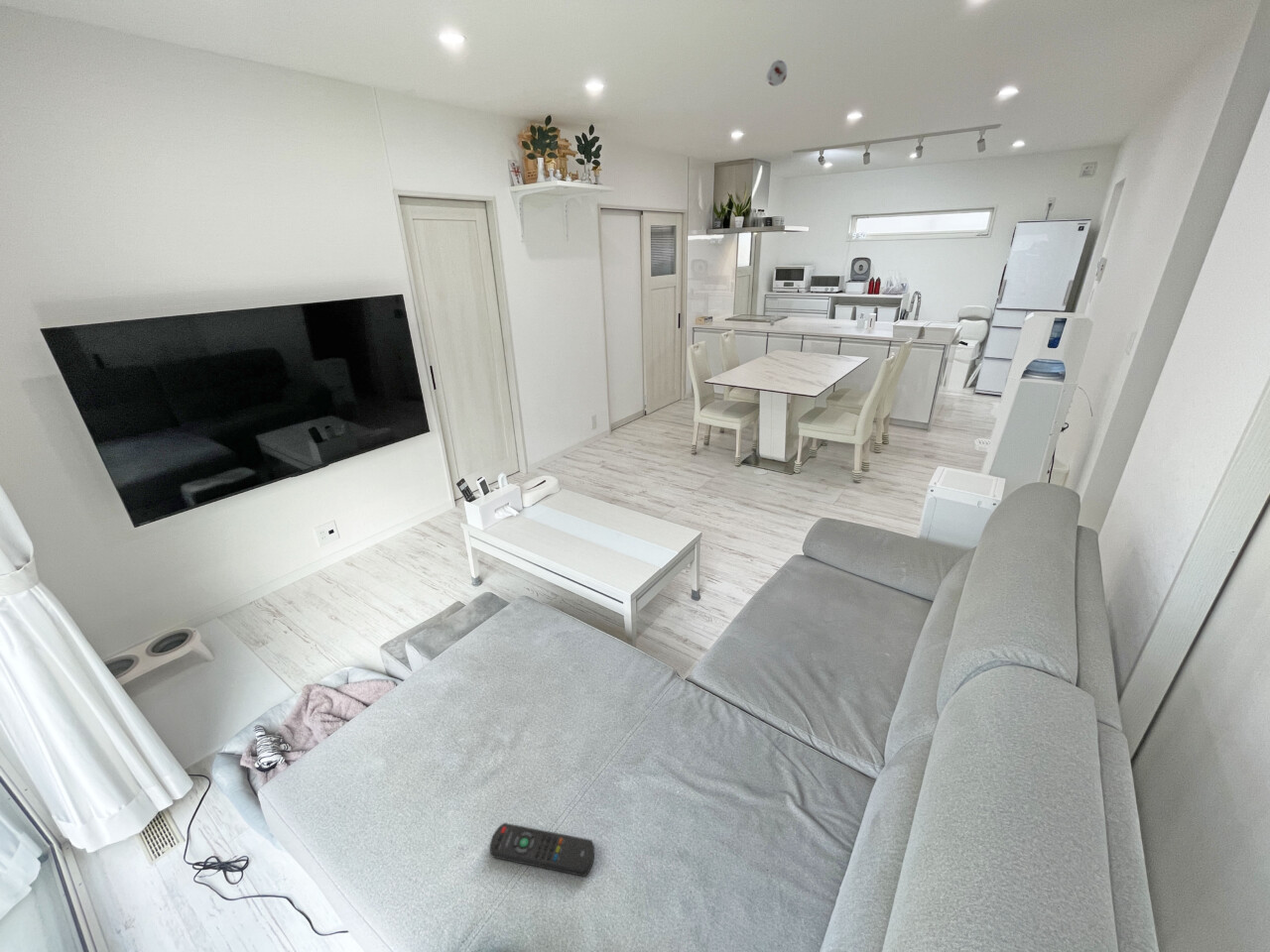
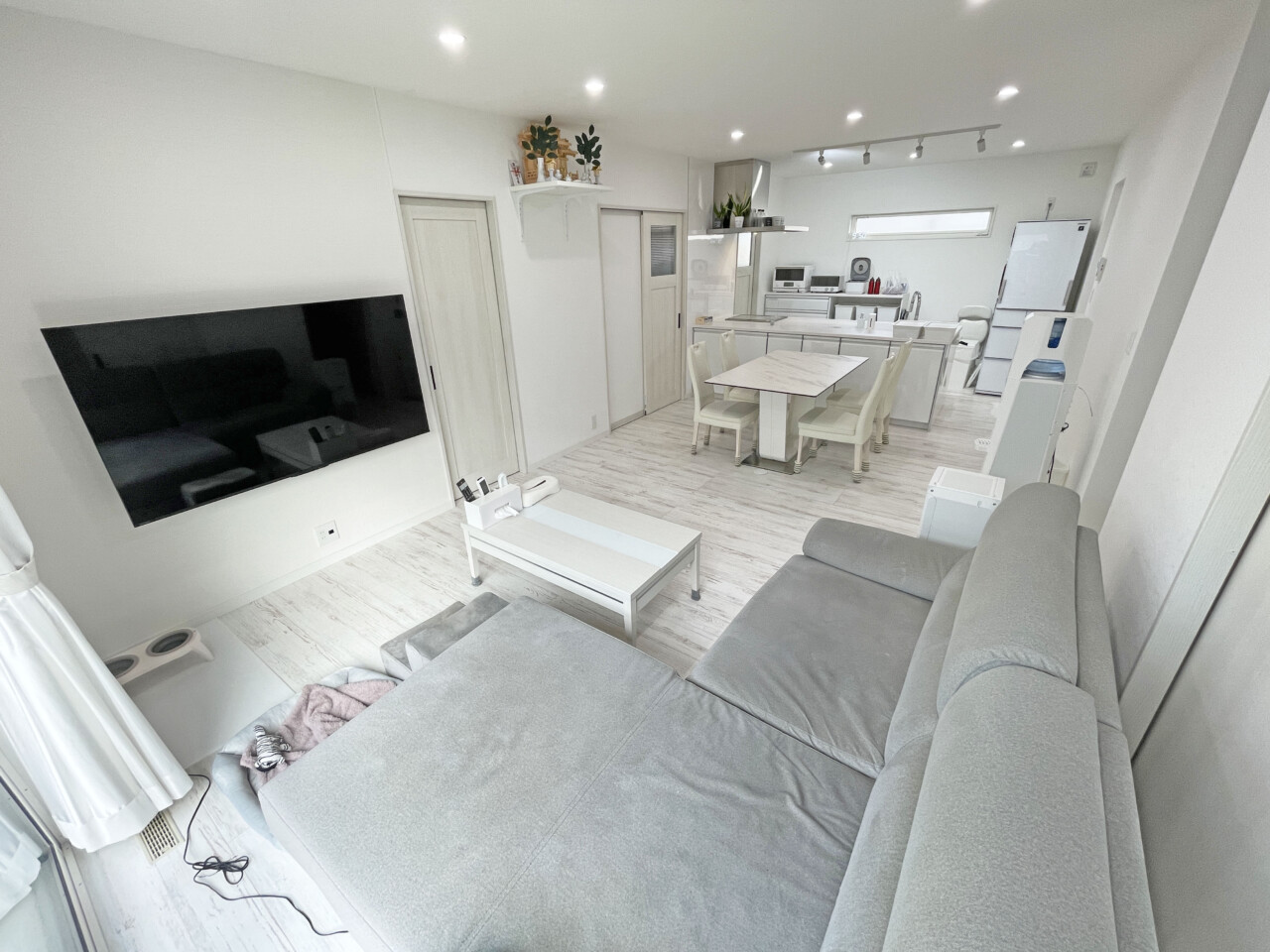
- remote control [489,822,595,878]
- smoke detector [765,59,789,87]
